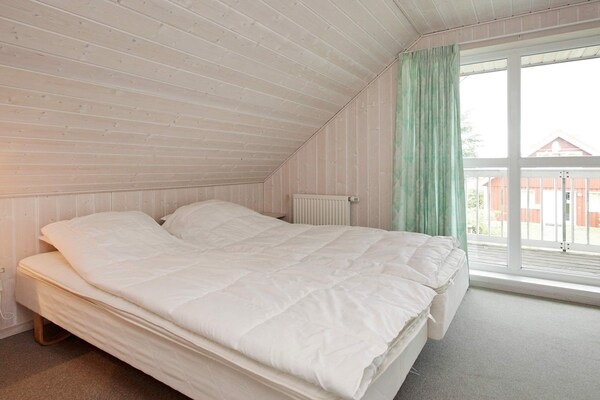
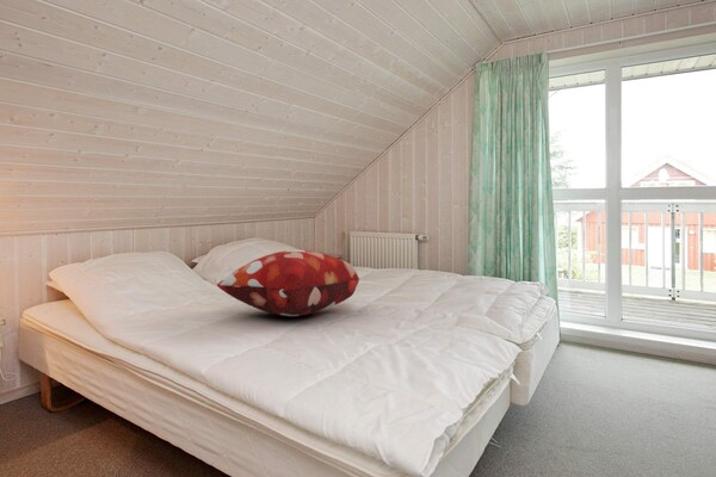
+ decorative pillow [216,249,360,317]
